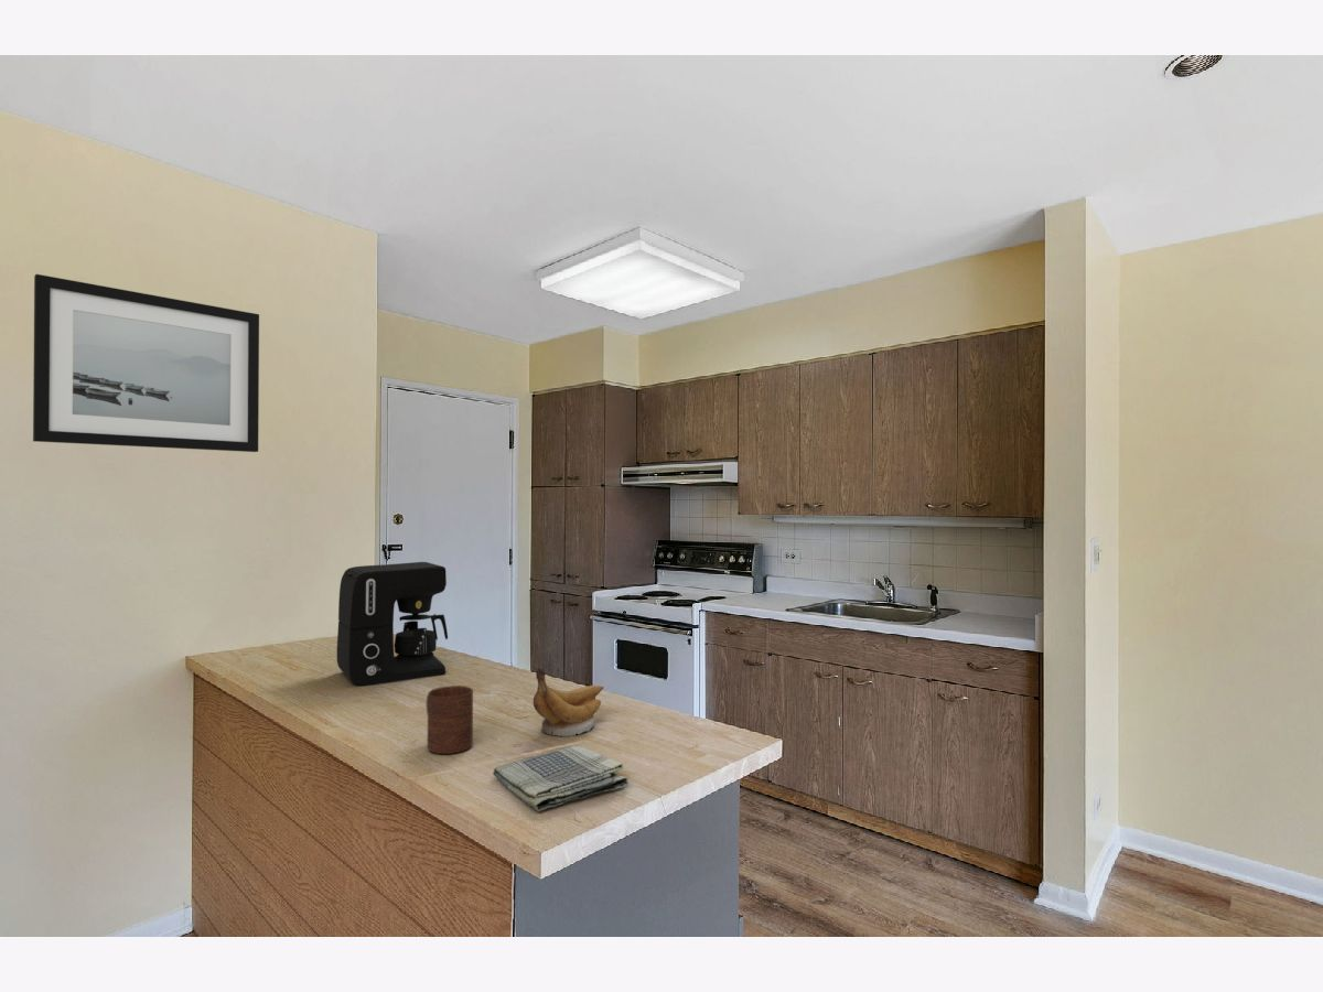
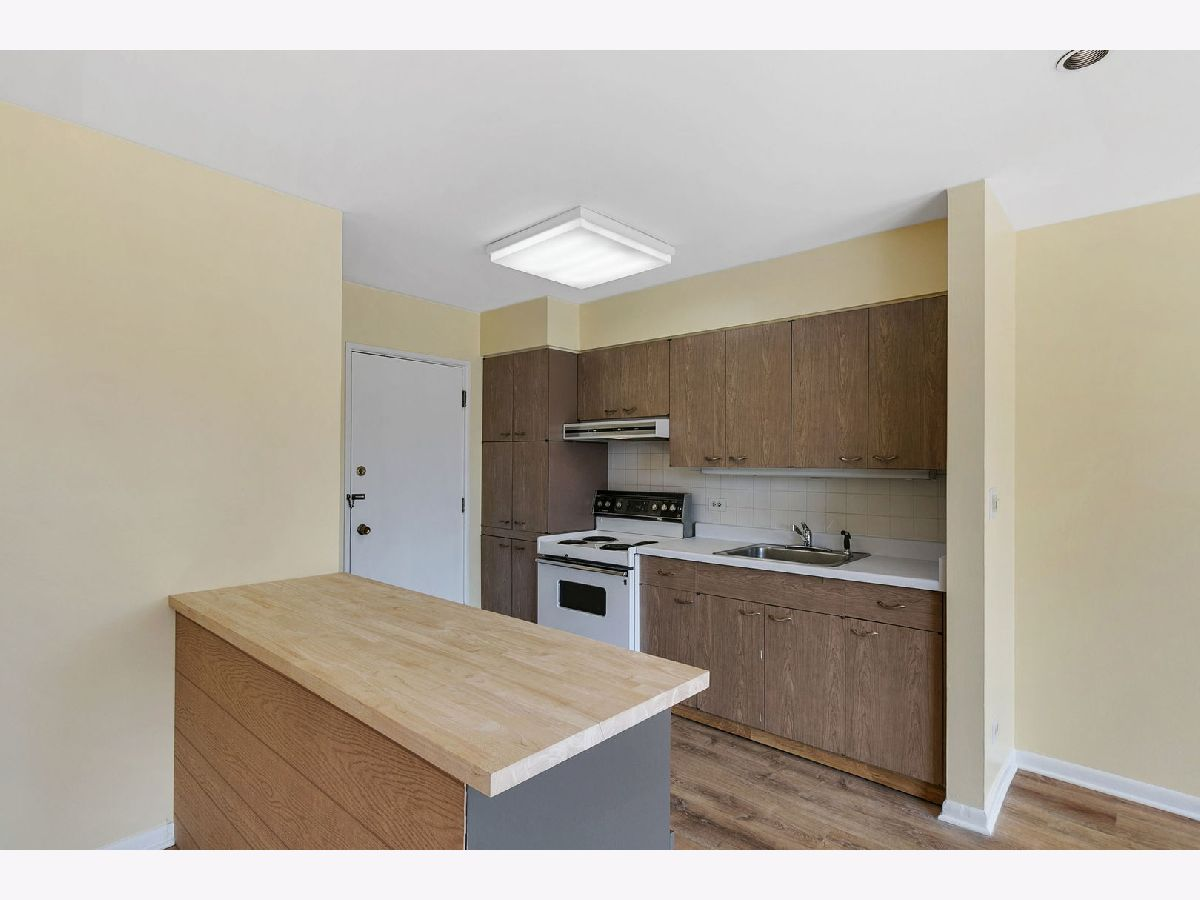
- cup [426,684,474,755]
- coffee maker [336,561,449,687]
- dish towel [492,745,630,812]
- wall art [32,273,260,453]
- banana [533,667,605,737]
